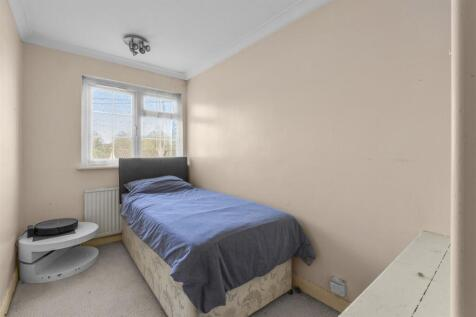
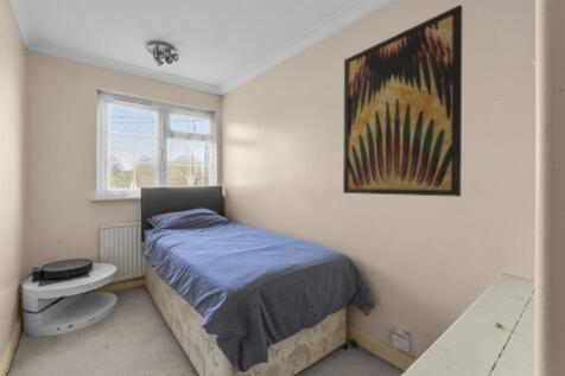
+ wall art [342,4,464,198]
